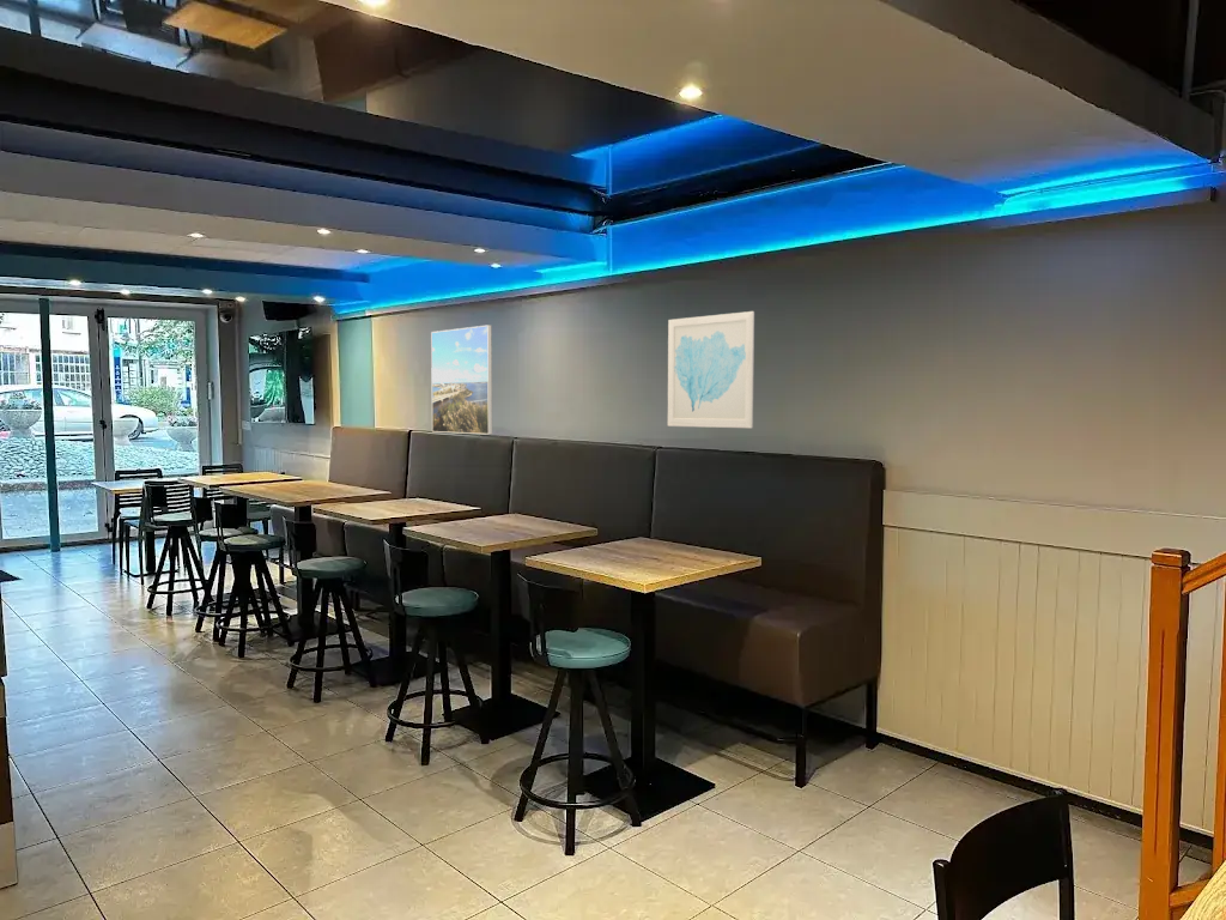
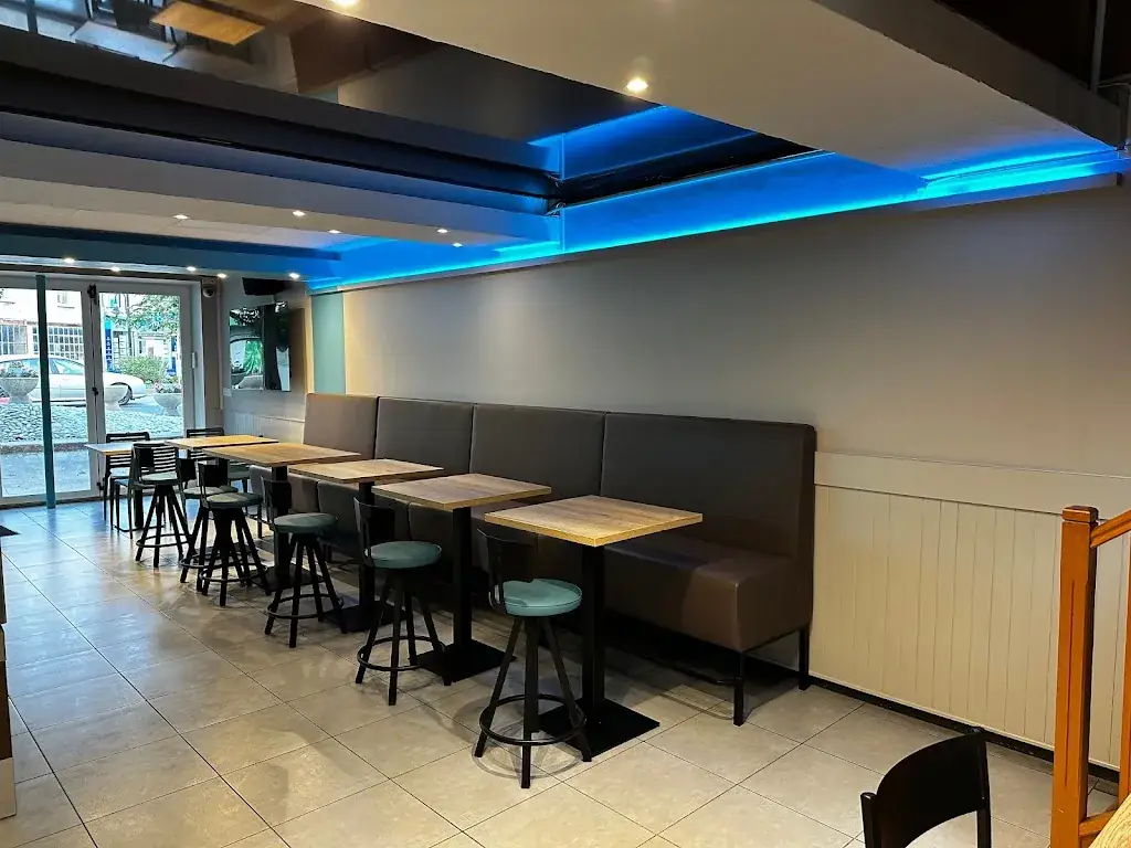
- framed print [430,325,493,436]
- wall art [667,310,755,429]
